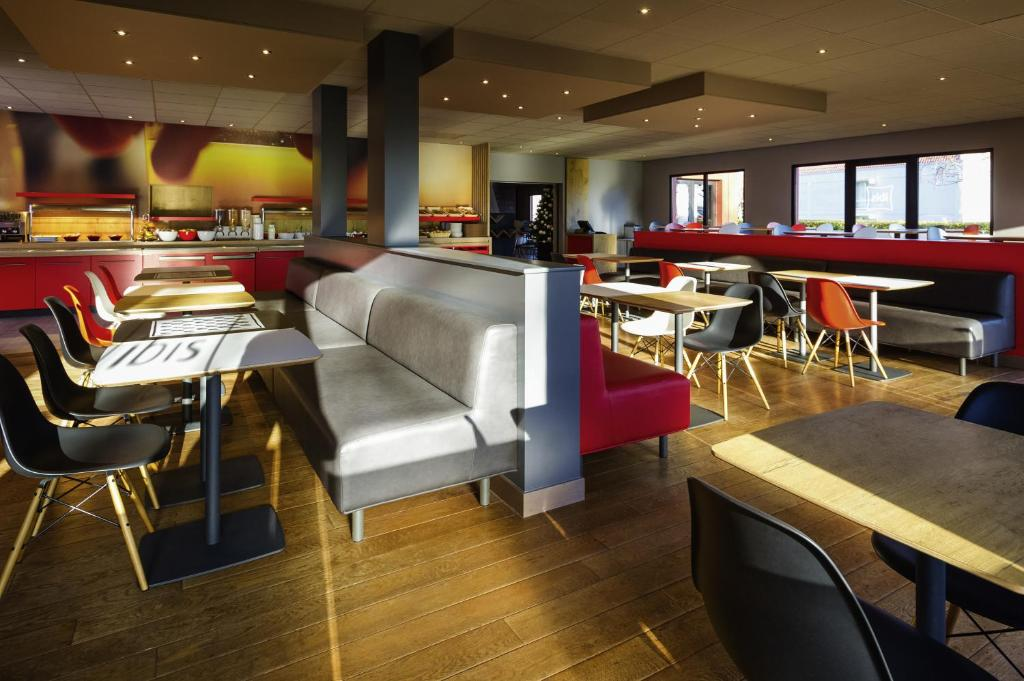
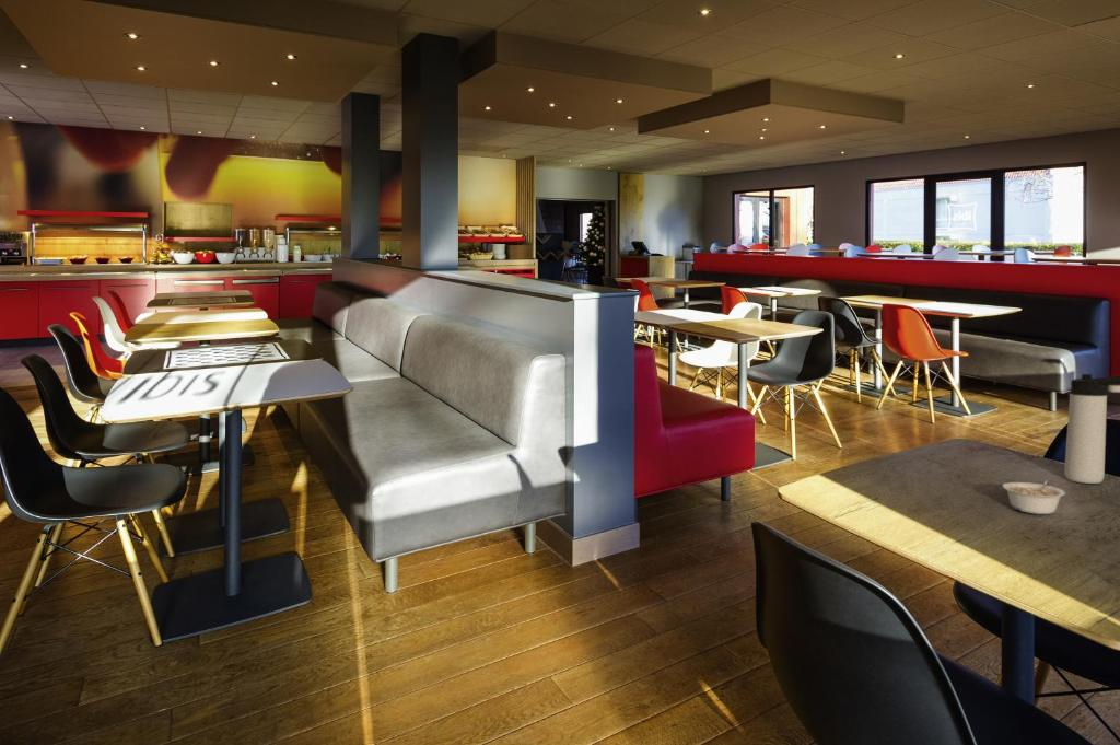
+ legume [1002,478,1066,515]
+ thermos bottle [1063,373,1120,485]
